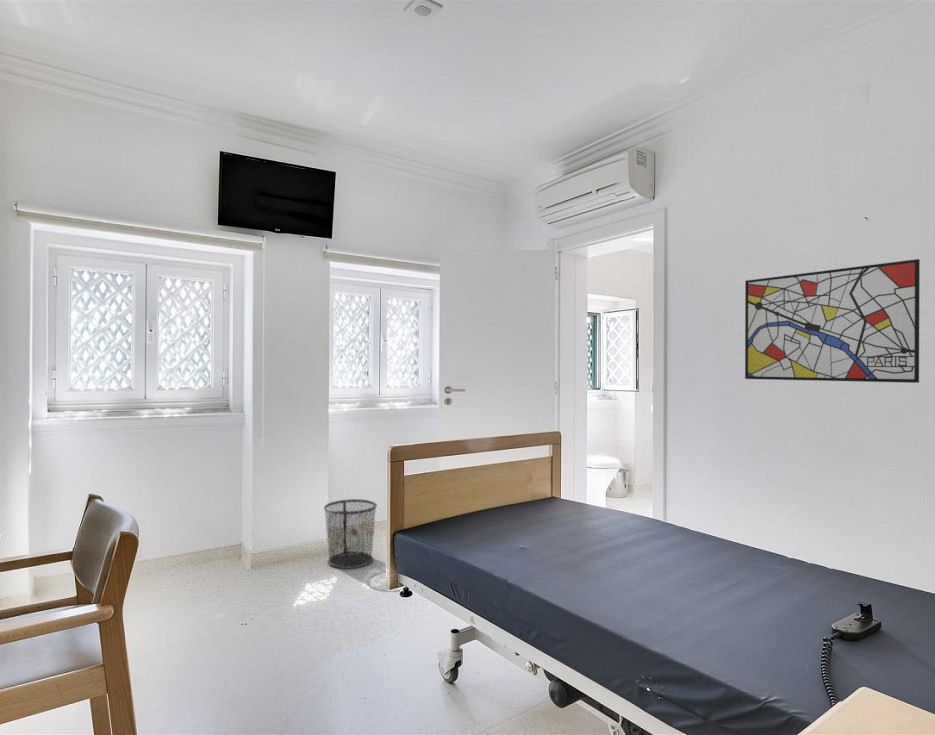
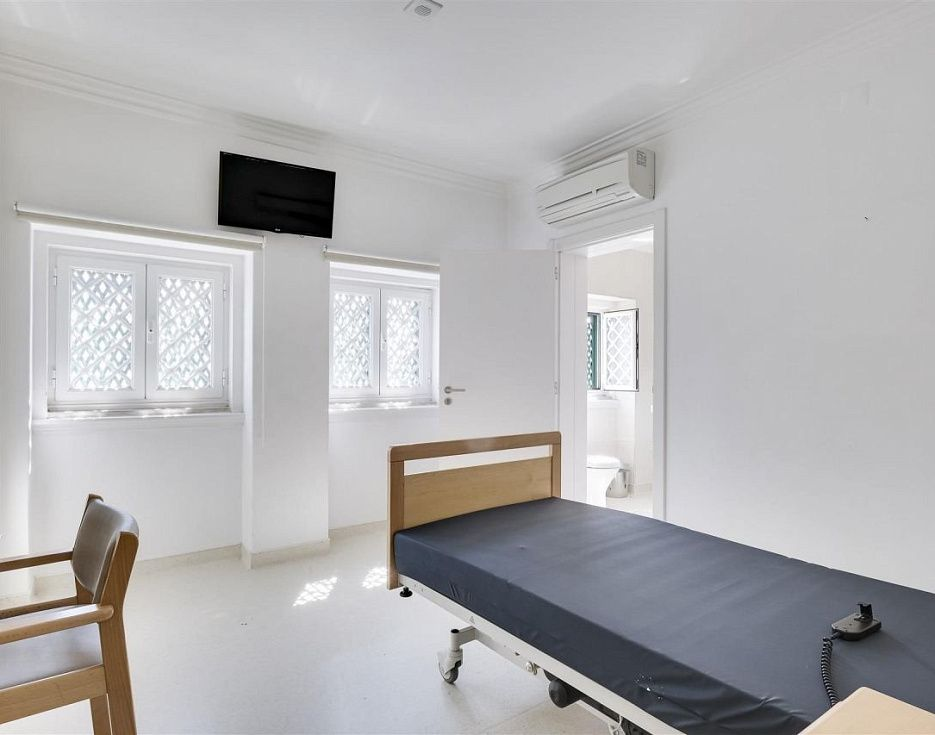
- wall art [744,258,921,384]
- waste bin [323,498,378,570]
